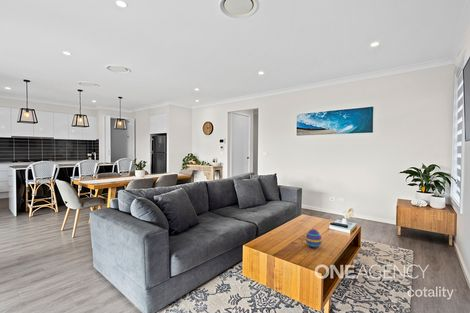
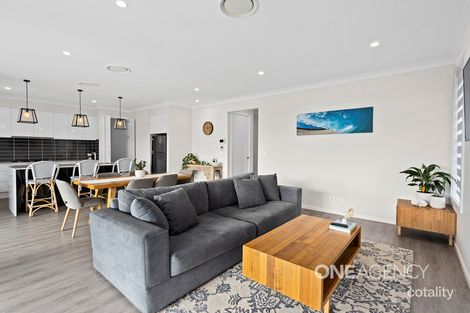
- decorative egg [305,228,323,249]
